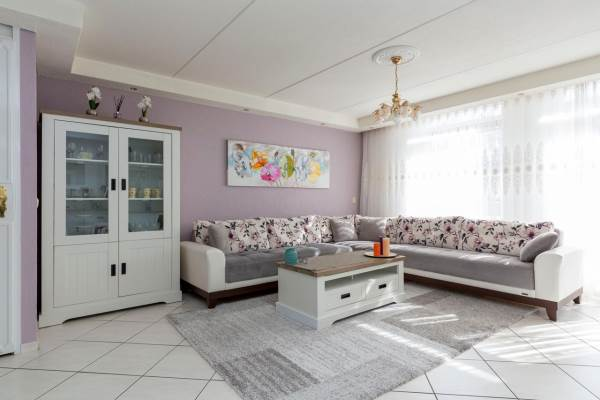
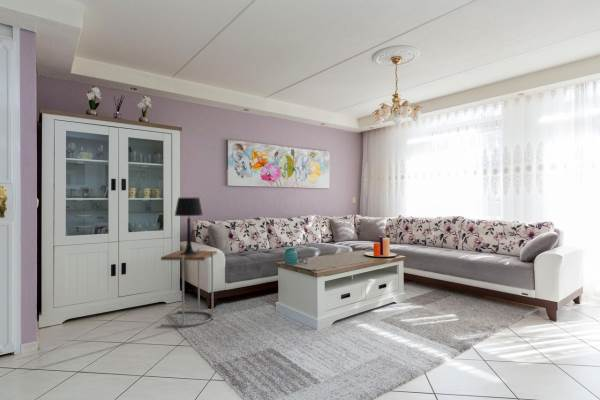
+ table lamp [173,197,204,255]
+ side table [160,248,218,328]
